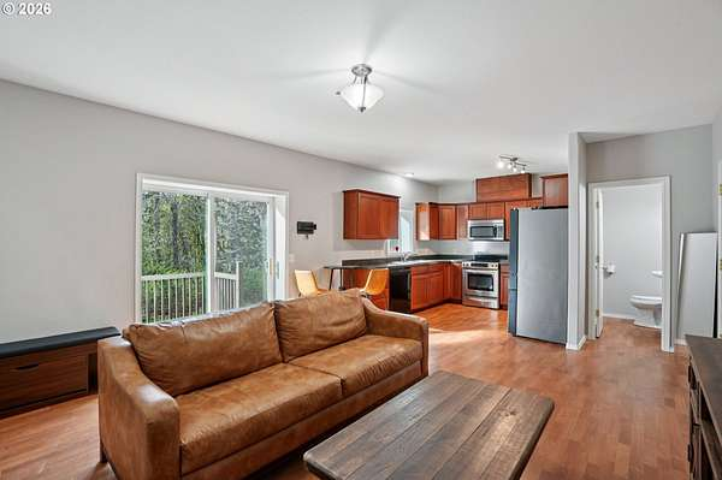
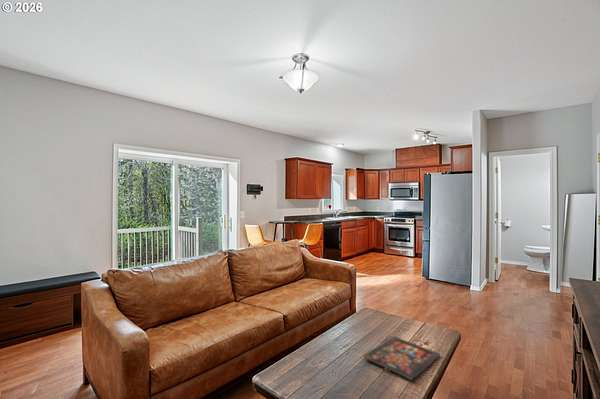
+ board game [362,336,441,381]
